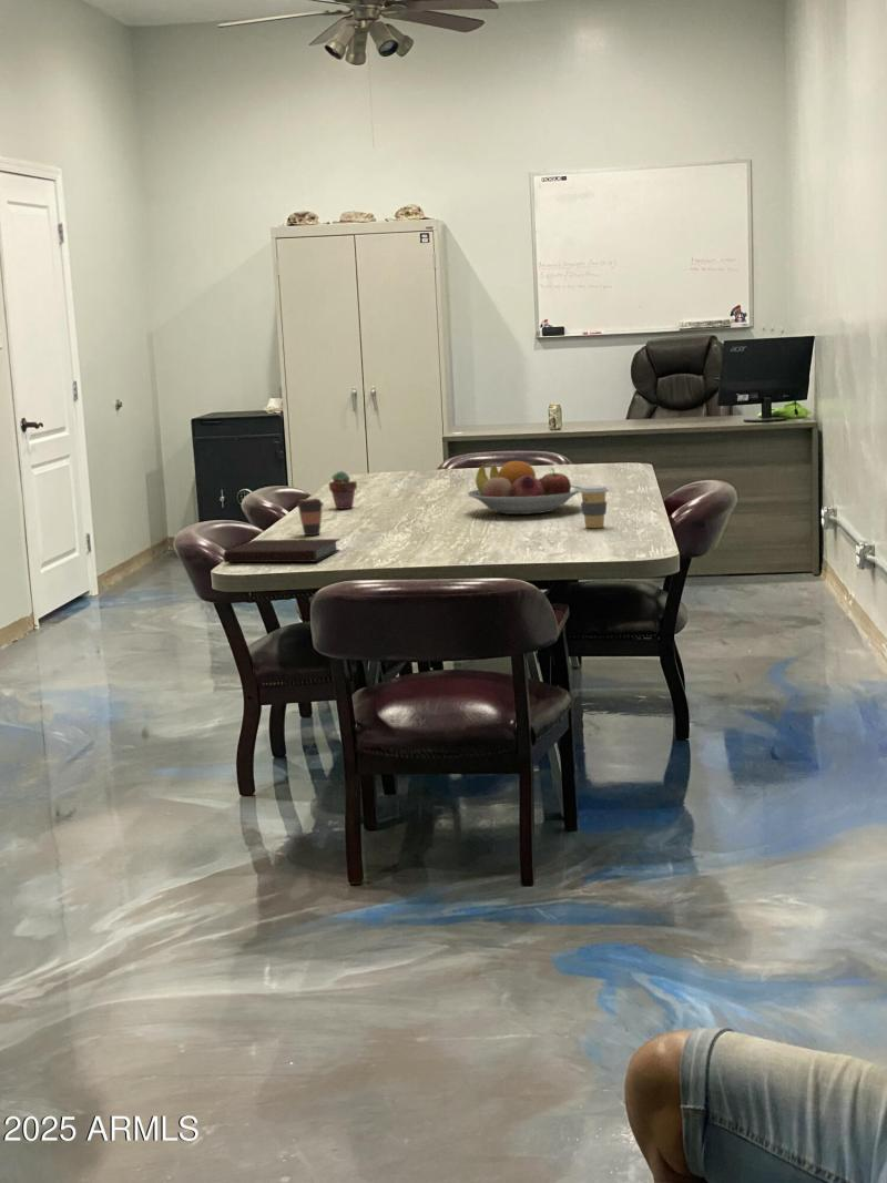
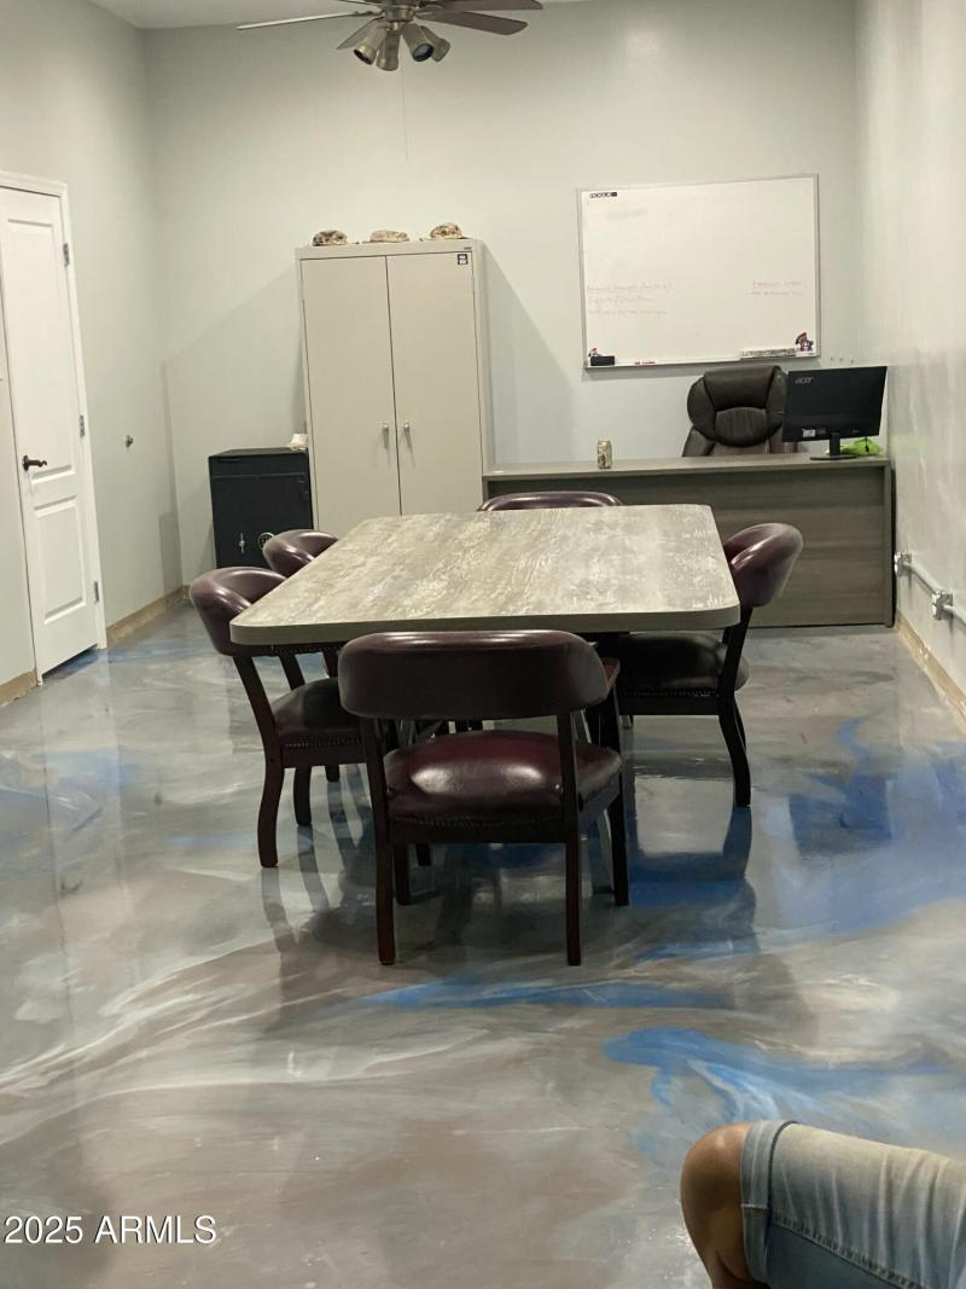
- potted succulent [328,470,358,510]
- coffee cup [579,485,610,529]
- fruit bowl [467,460,581,516]
- notebook [223,538,343,563]
- coffee cup [296,498,325,537]
